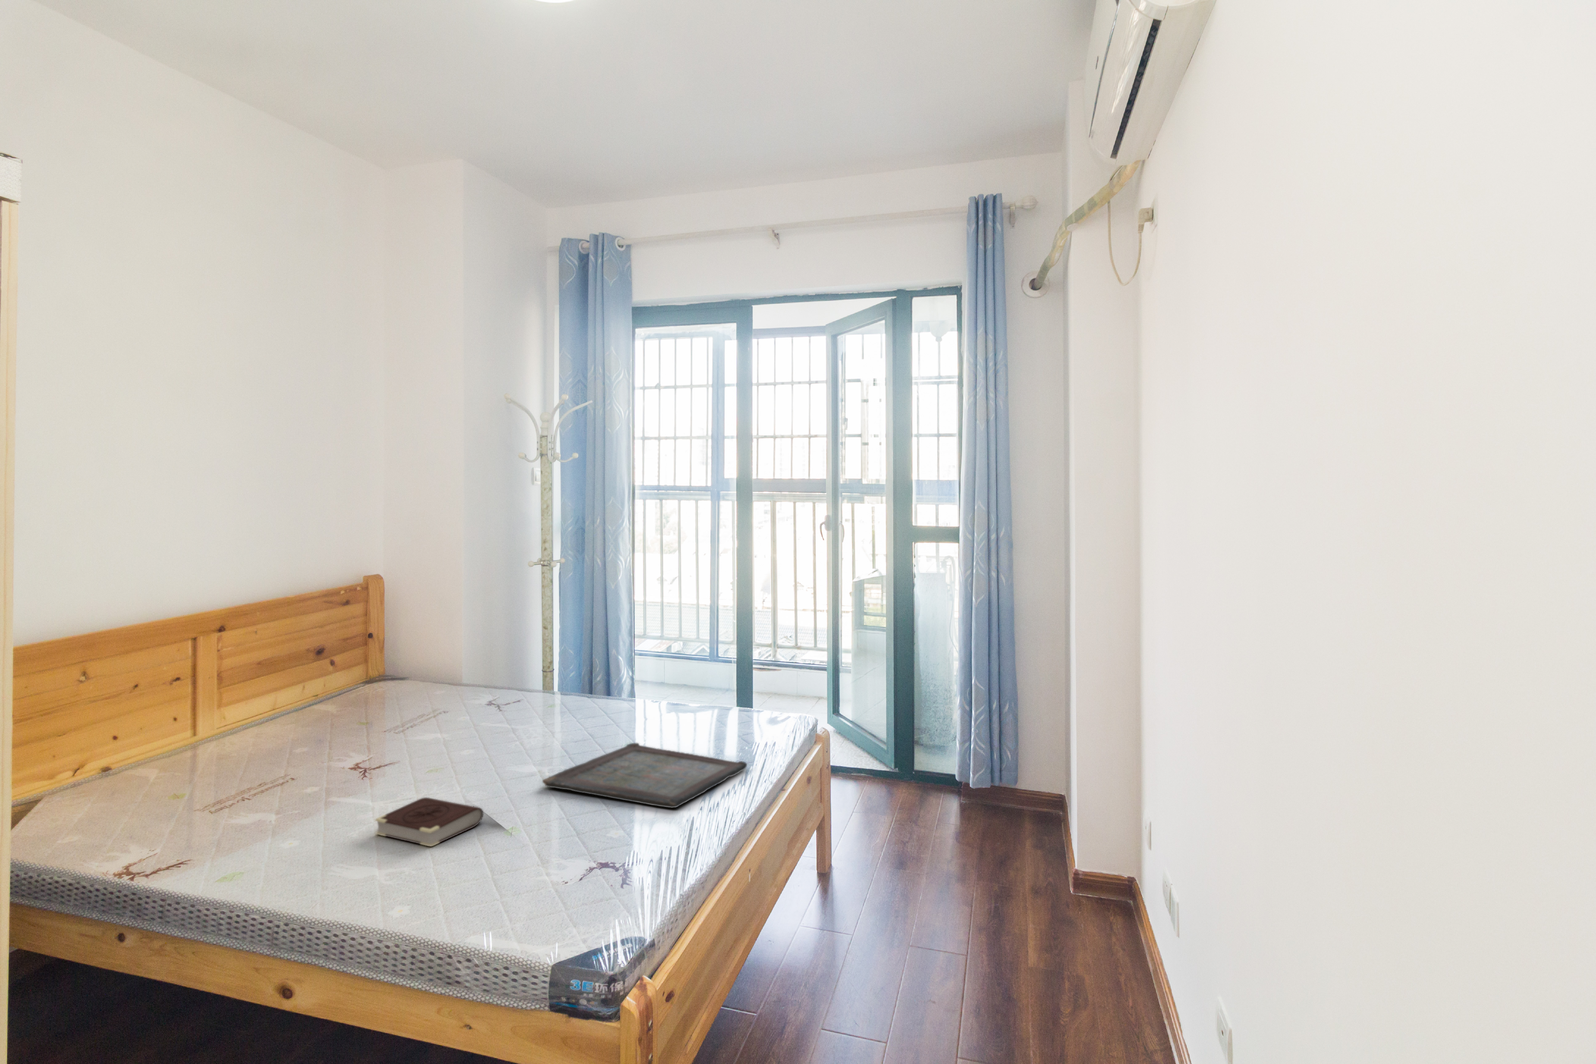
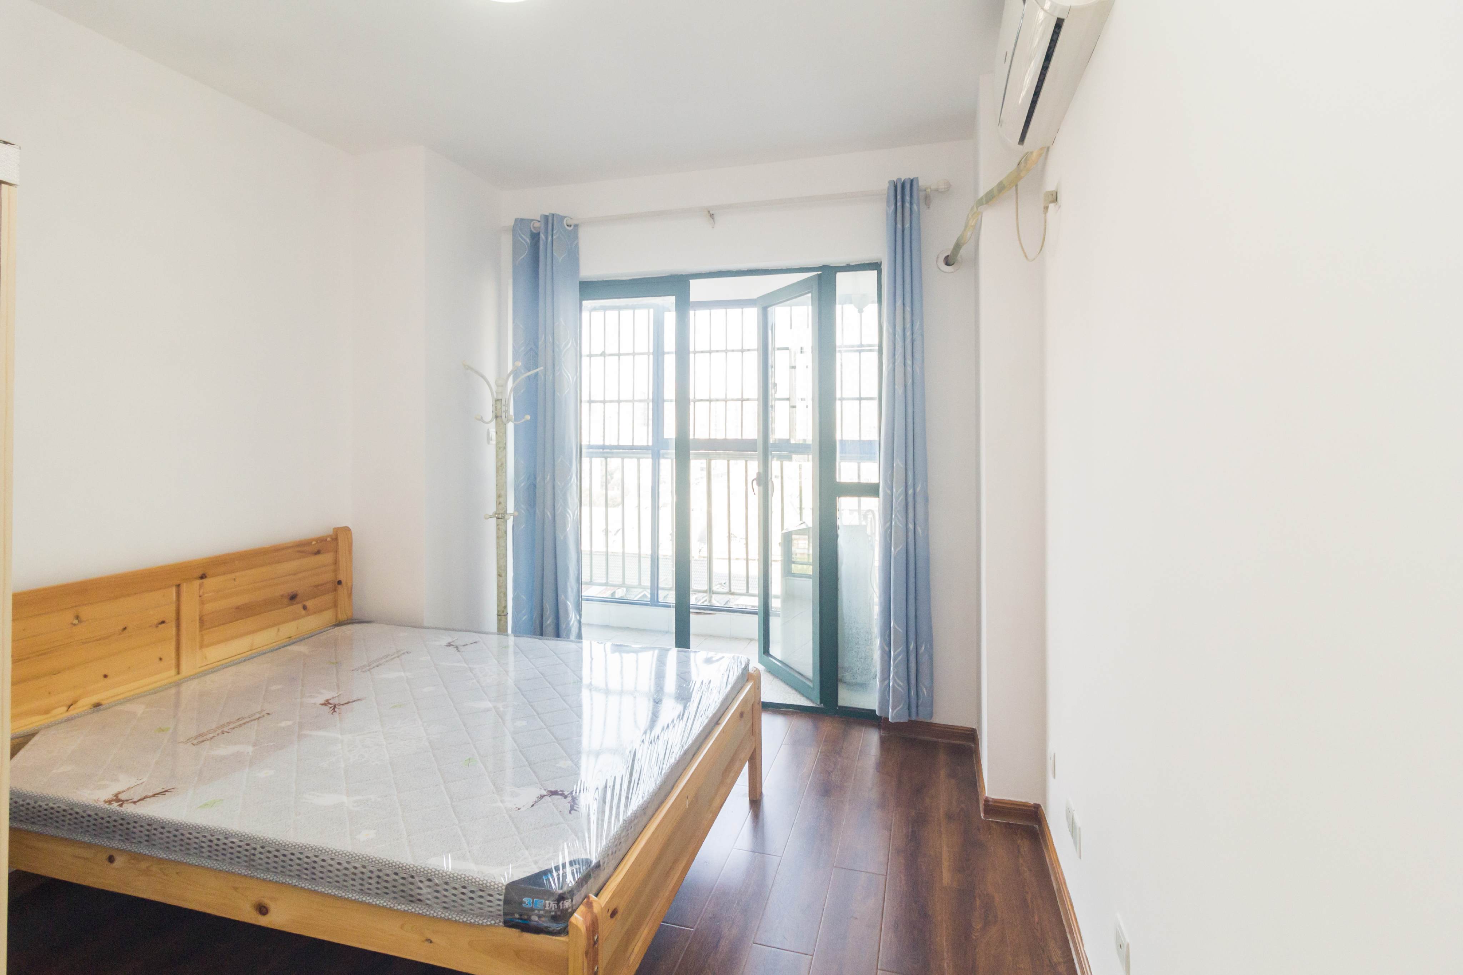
- book [374,797,483,847]
- serving tray [542,742,748,809]
